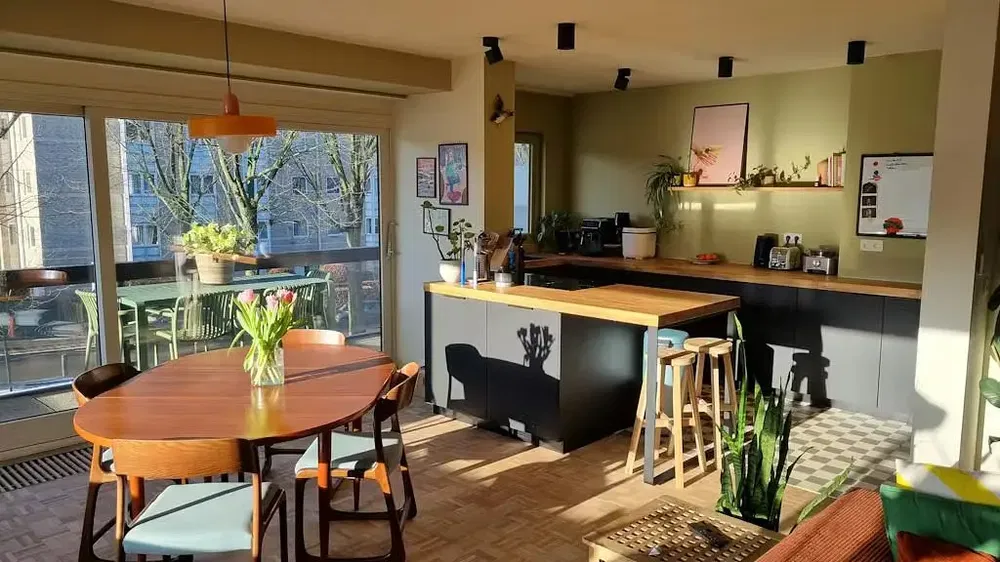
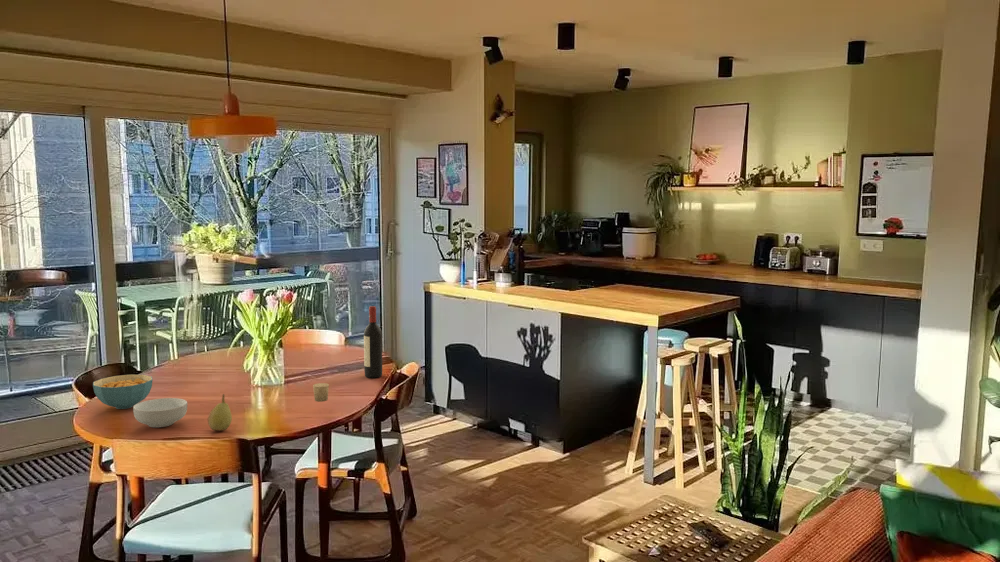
+ cereal bowl [92,374,154,410]
+ wine bottle [363,305,383,379]
+ cereal bowl [132,397,188,428]
+ fruit [207,393,233,432]
+ candle [312,382,330,403]
